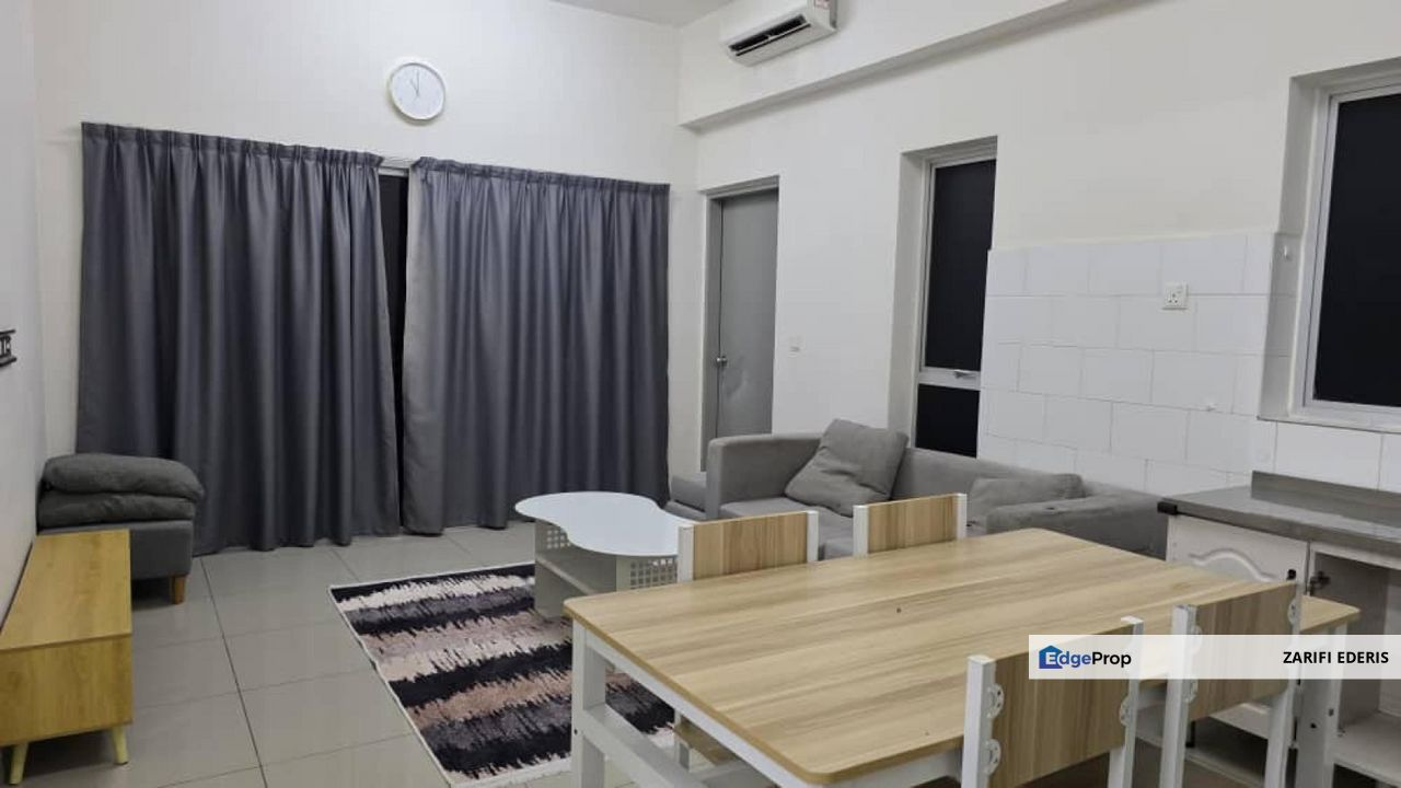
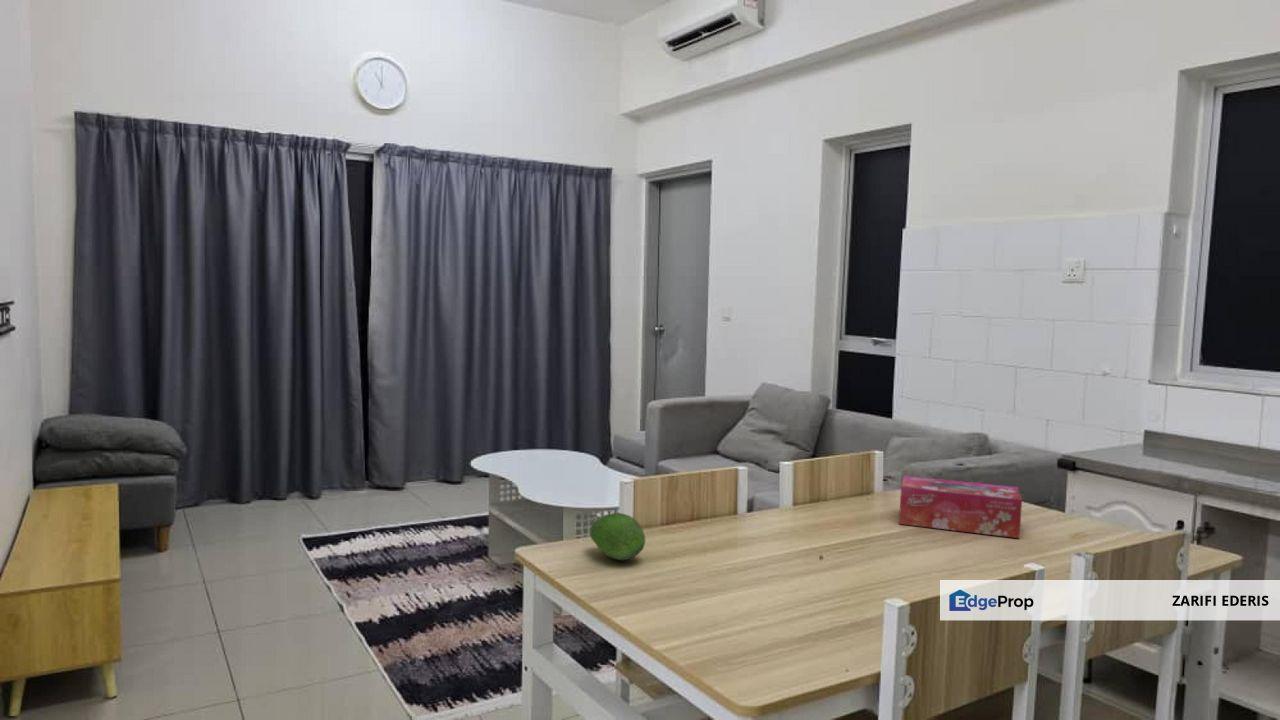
+ fruit [589,512,646,561]
+ tissue box [898,475,1023,539]
